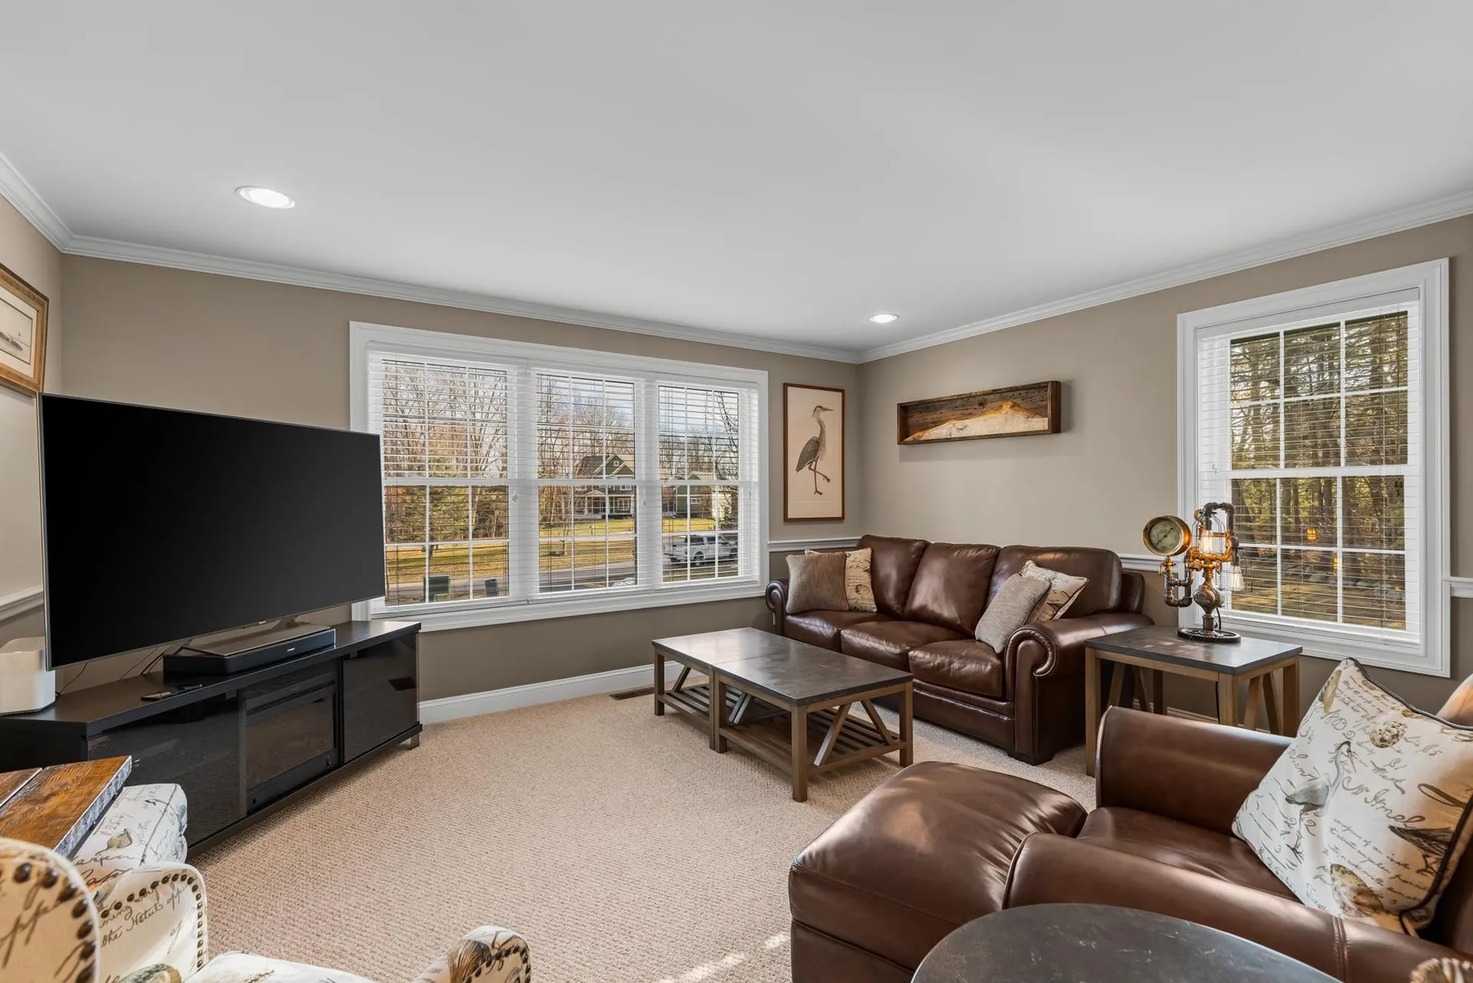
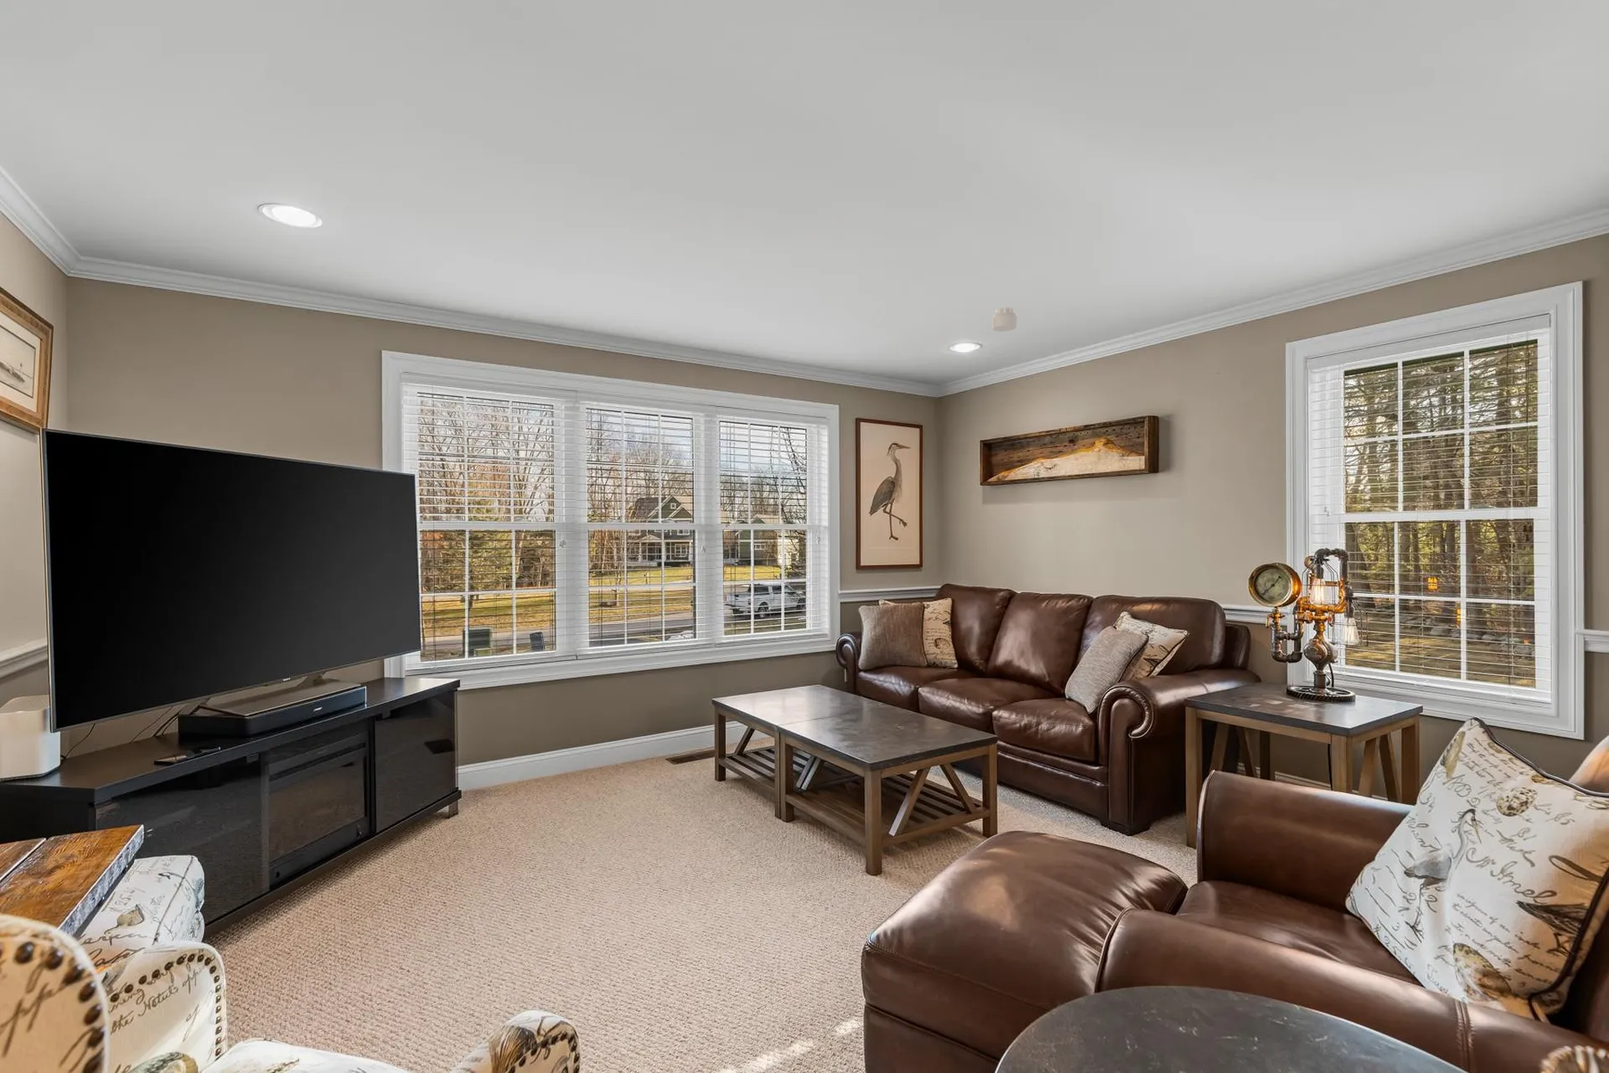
+ smoke detector [991,307,1018,333]
